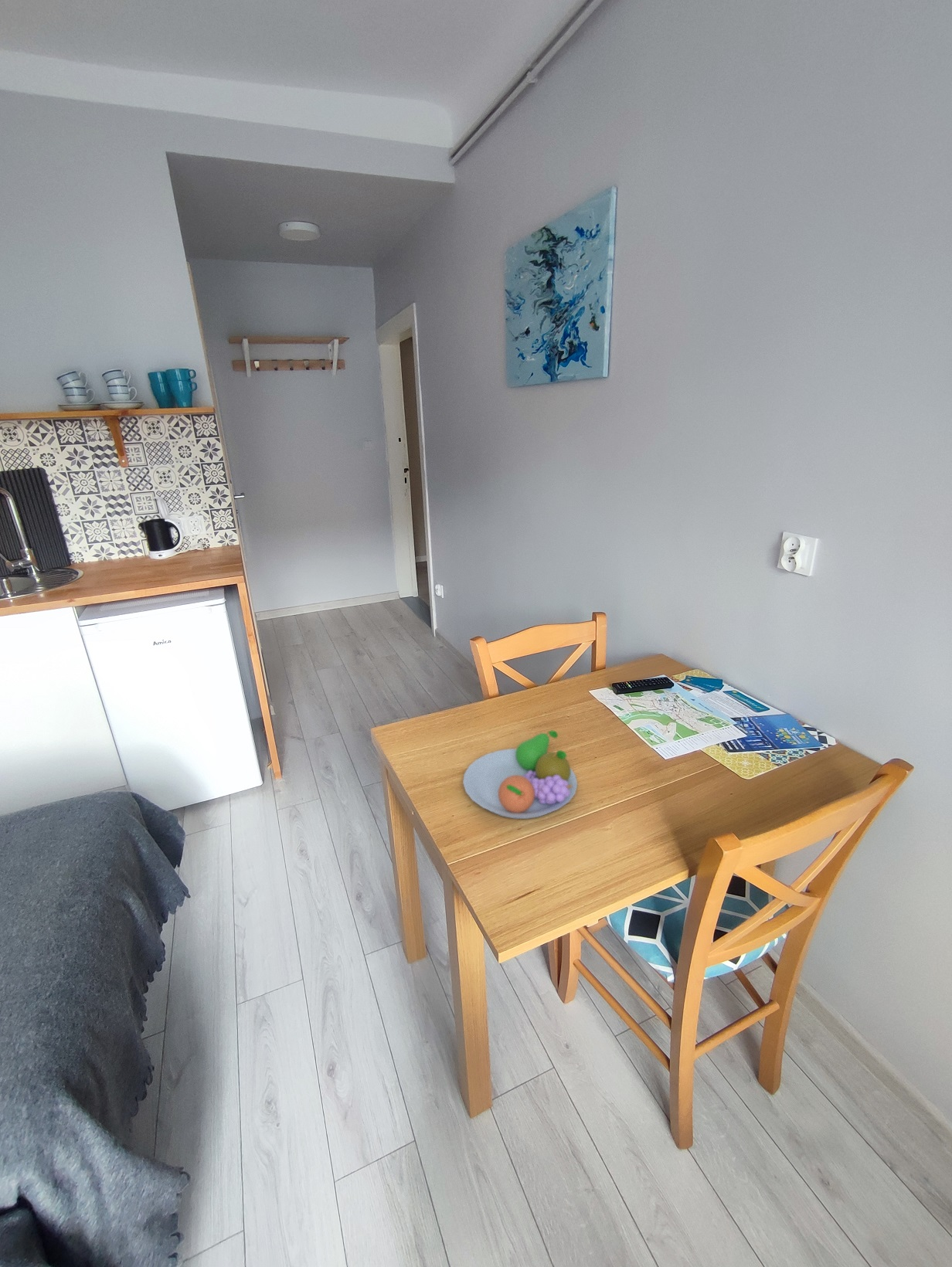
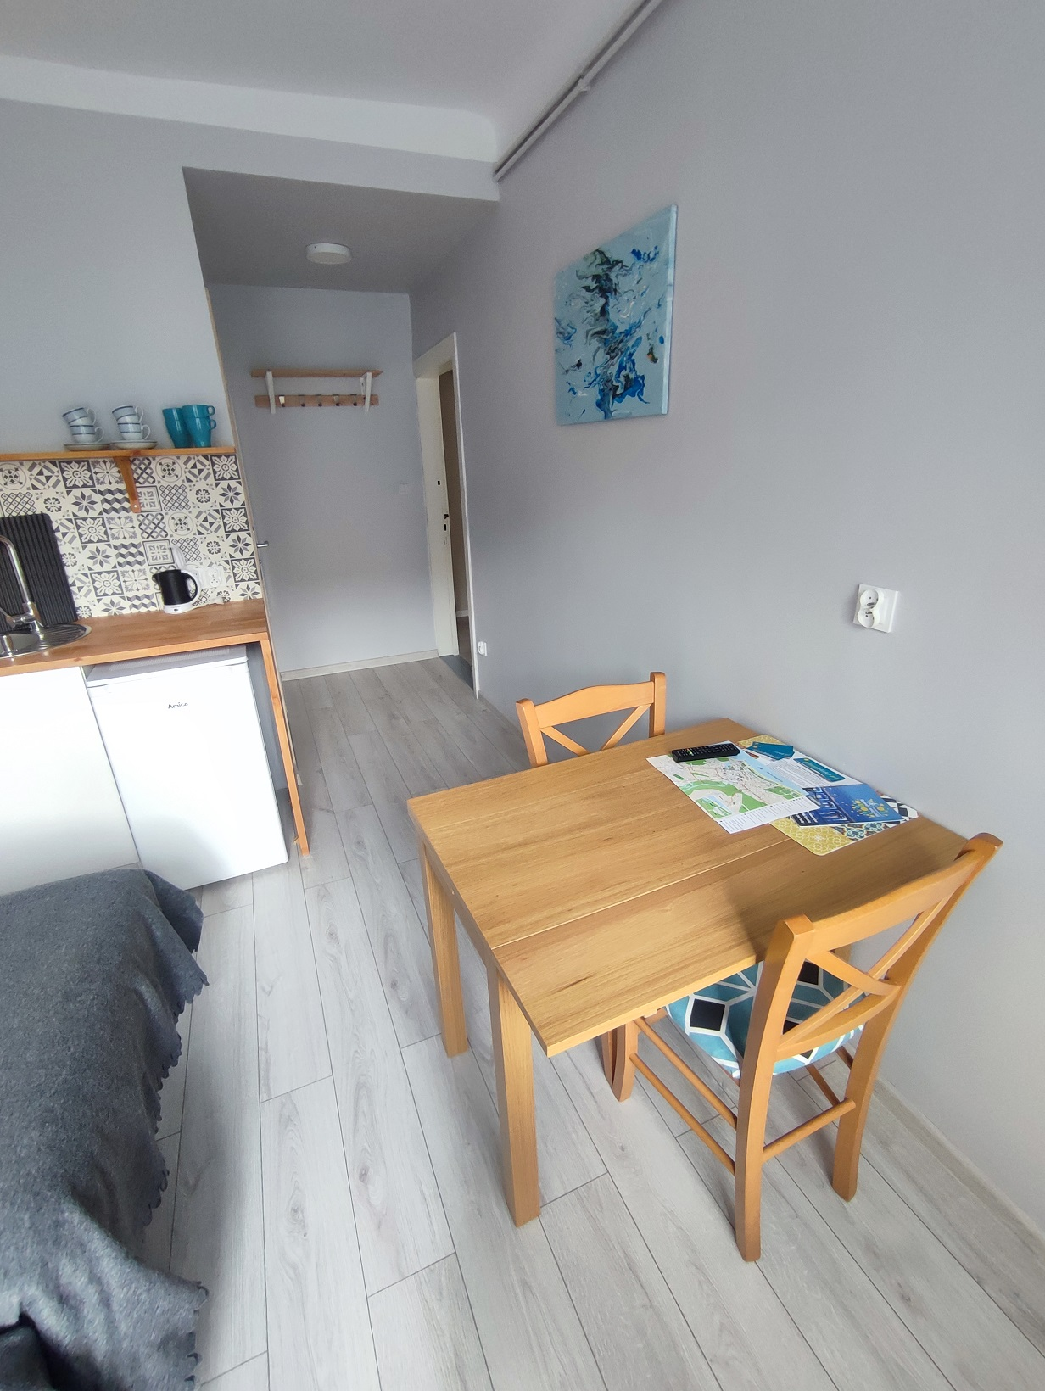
- fruit bowl [462,730,578,820]
